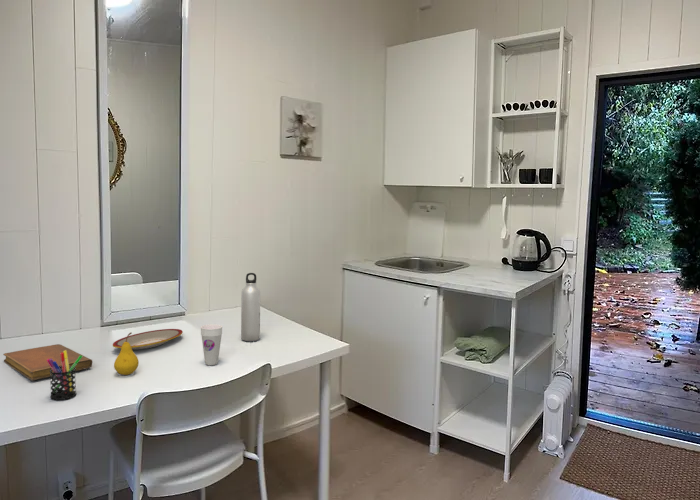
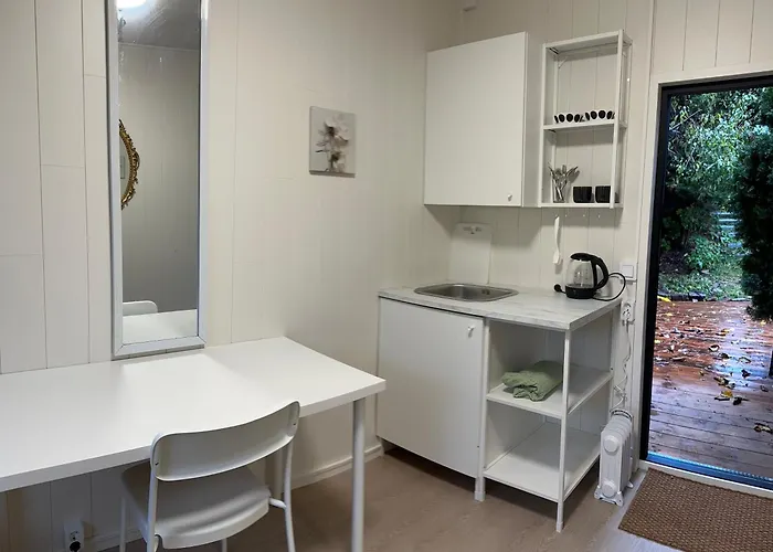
- plate [112,328,184,351]
- cup [200,323,223,366]
- pen holder [47,350,83,401]
- fruit [113,331,140,376]
- water bottle [240,272,261,342]
- notebook [2,343,93,381]
